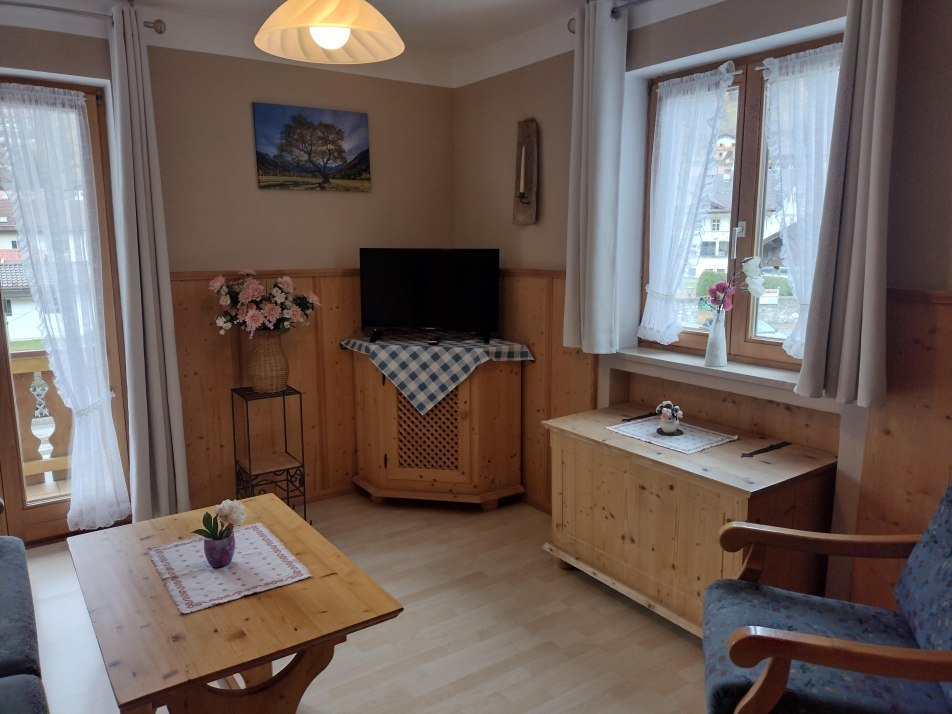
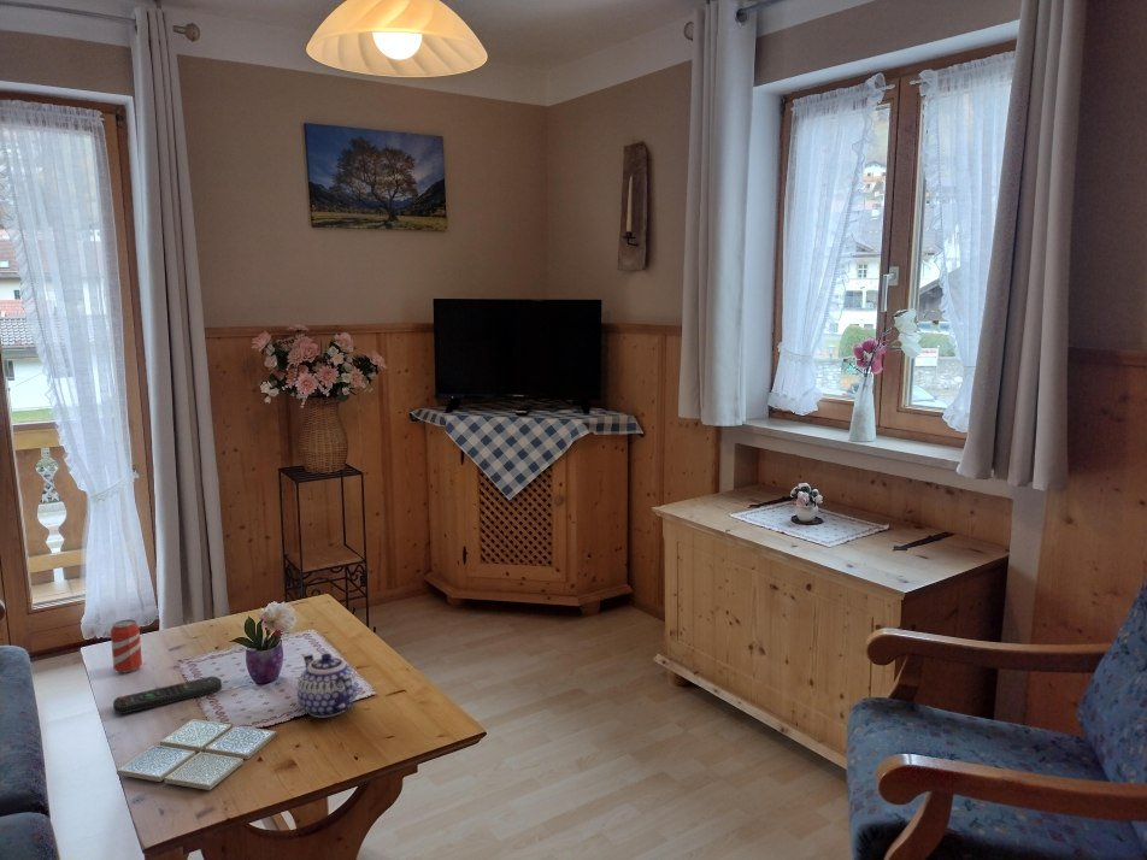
+ remote control [112,676,223,715]
+ beverage can [110,618,143,673]
+ drink coaster [116,718,278,791]
+ teapot [296,653,359,719]
